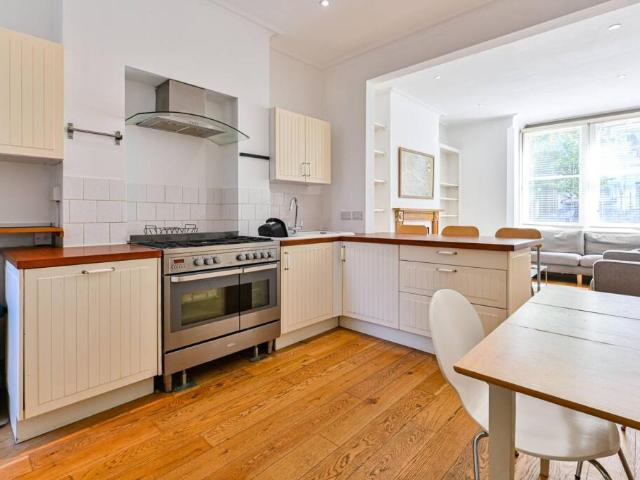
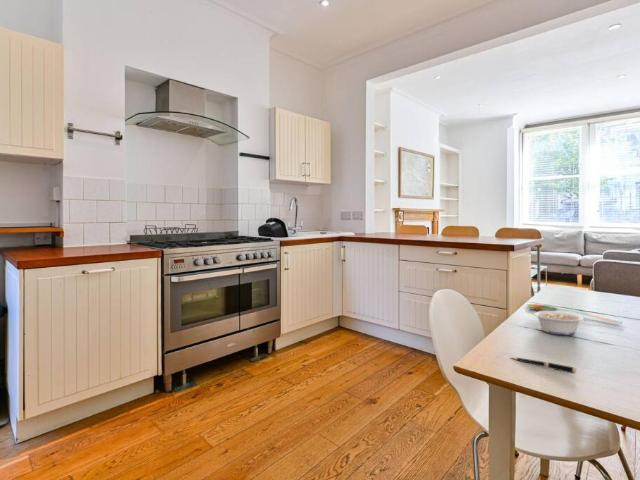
+ pen [508,356,578,375]
+ legume [530,310,585,336]
+ spoon [526,303,624,324]
